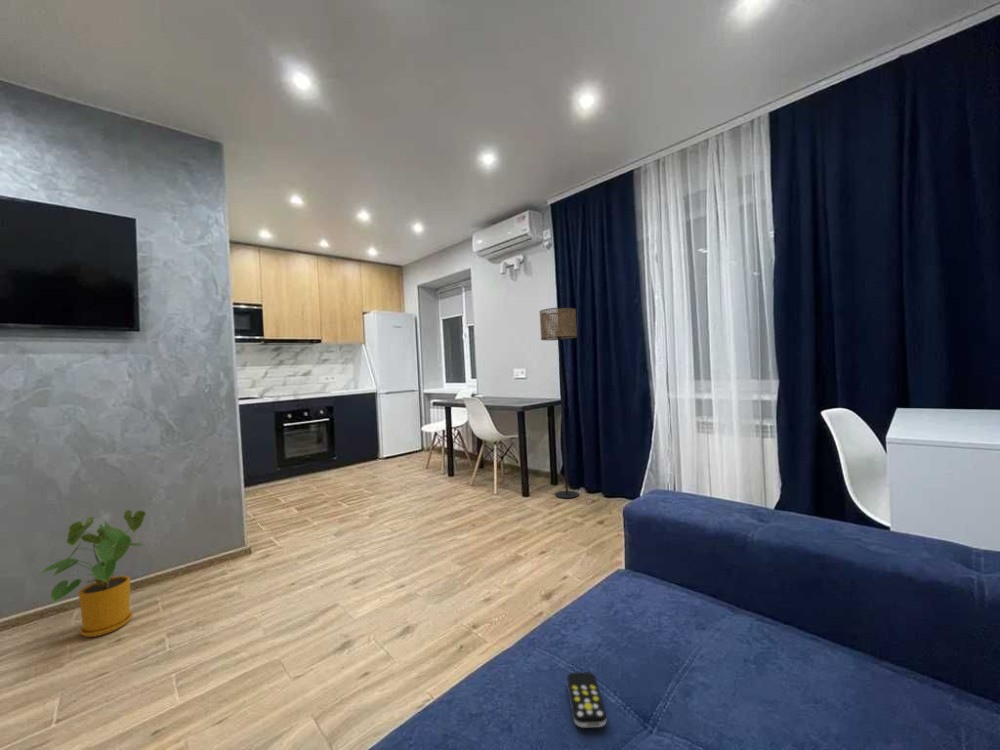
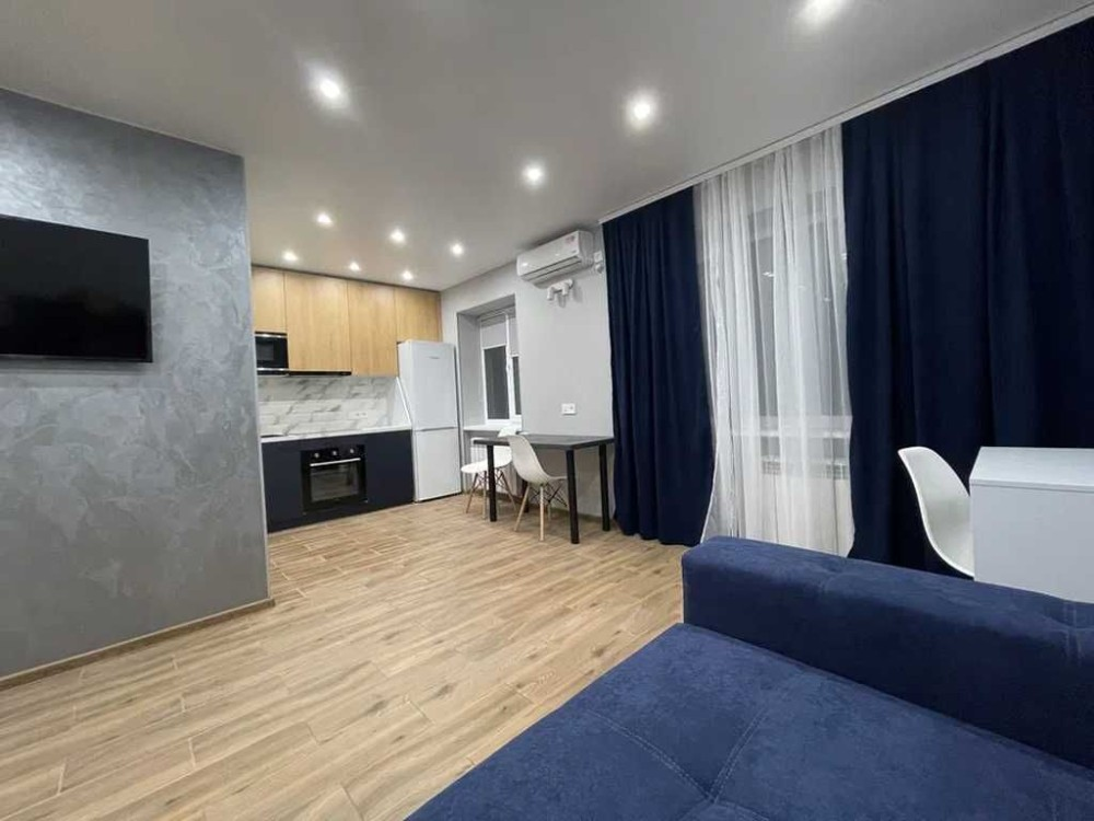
- remote control [566,671,607,729]
- house plant [38,509,147,638]
- floor lamp [539,306,580,499]
